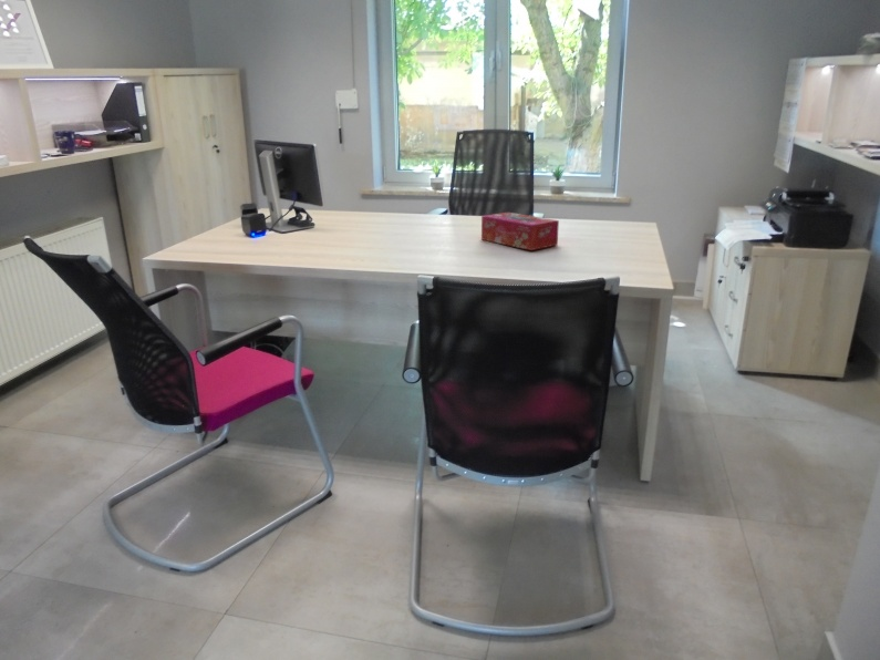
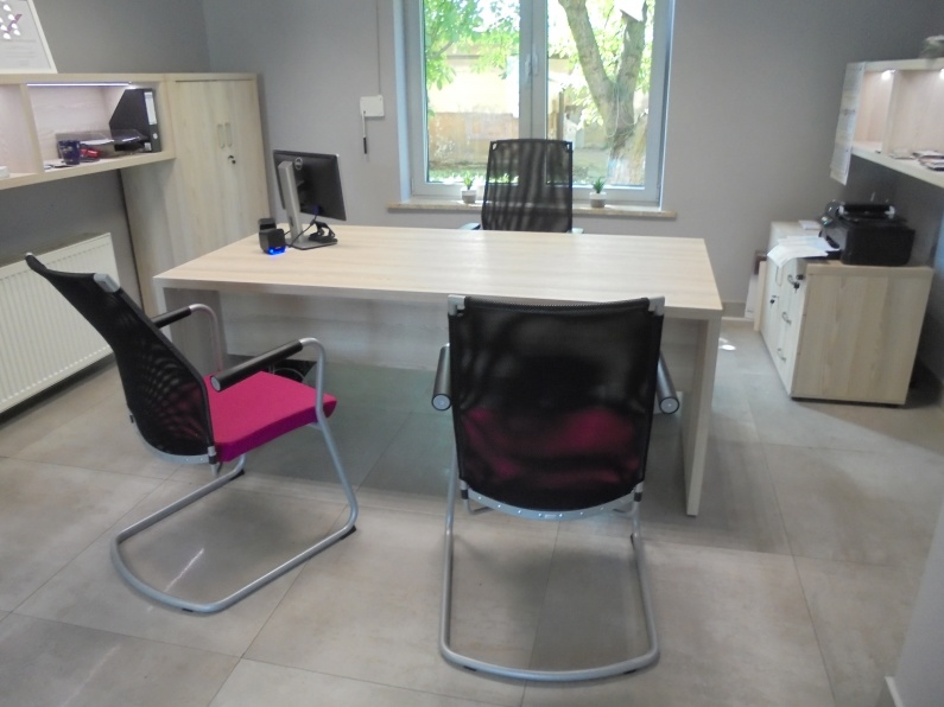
- tissue box [480,212,560,251]
